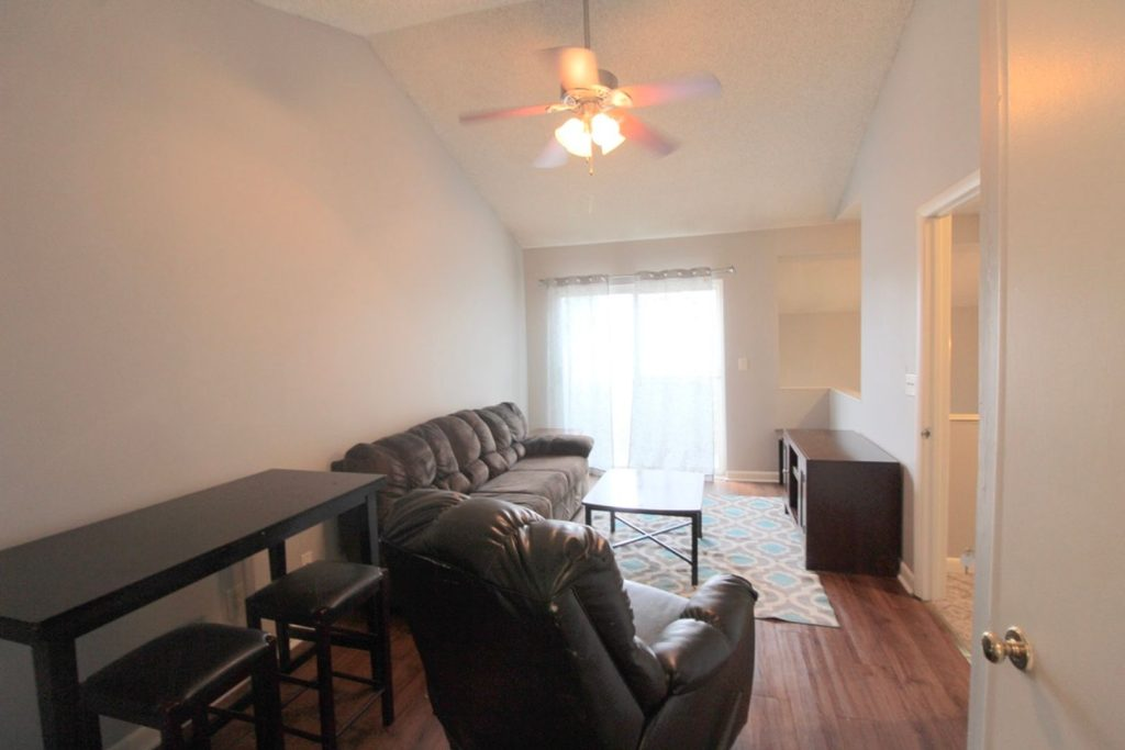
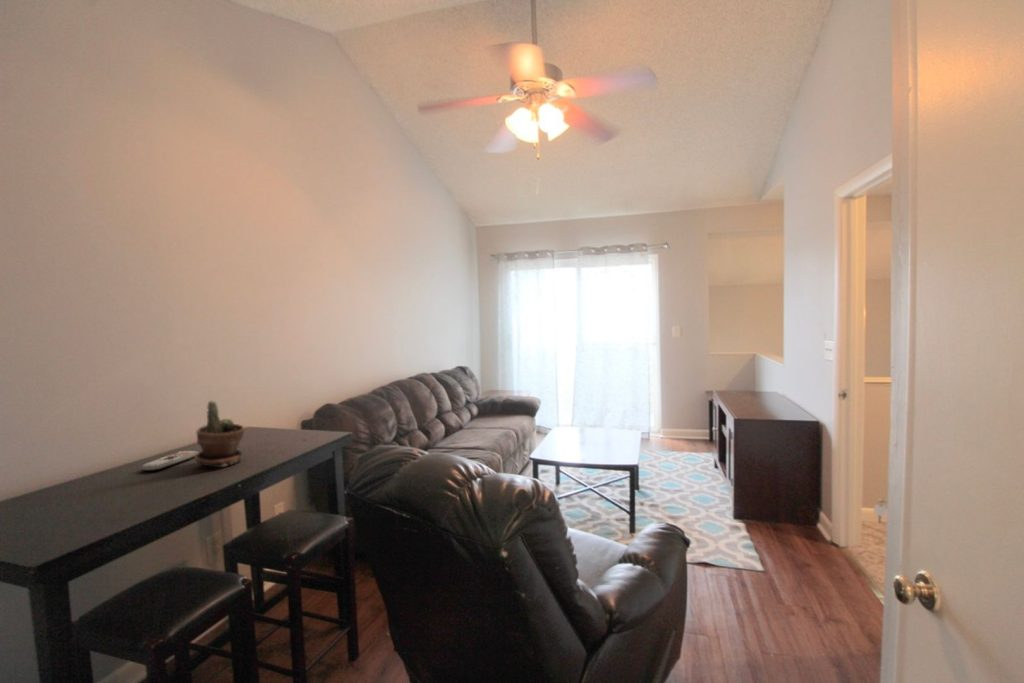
+ potted plant [194,400,246,468]
+ remote control [140,450,200,472]
